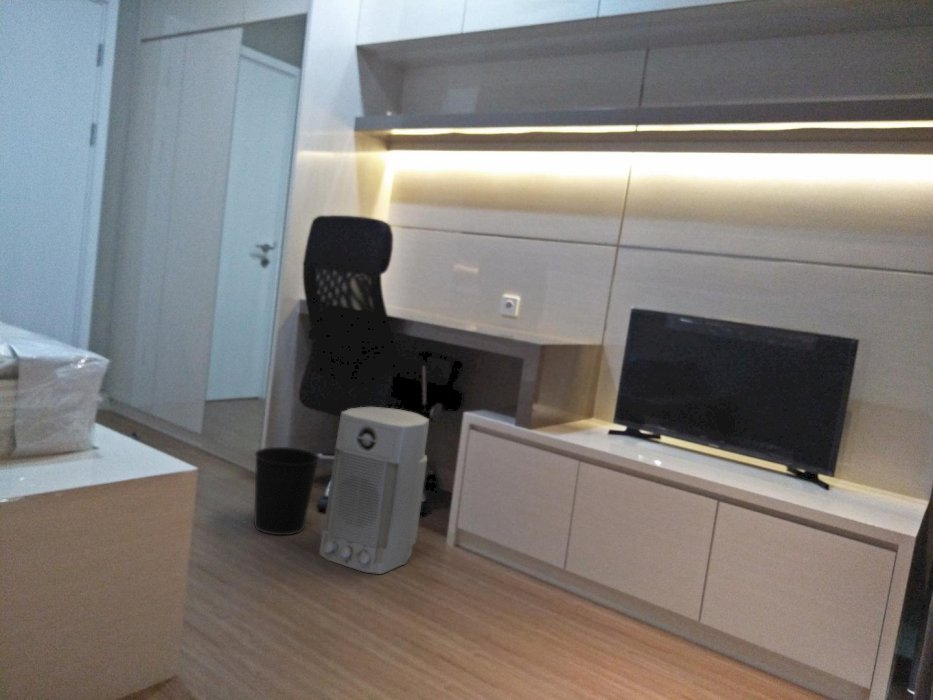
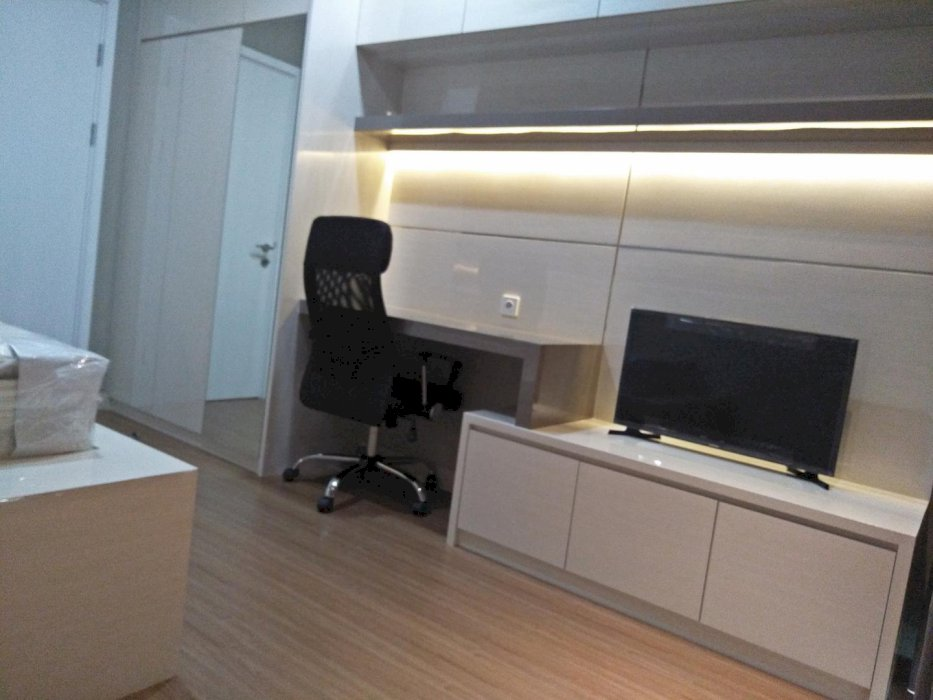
- air purifier [318,406,430,575]
- wastebasket [253,446,321,536]
